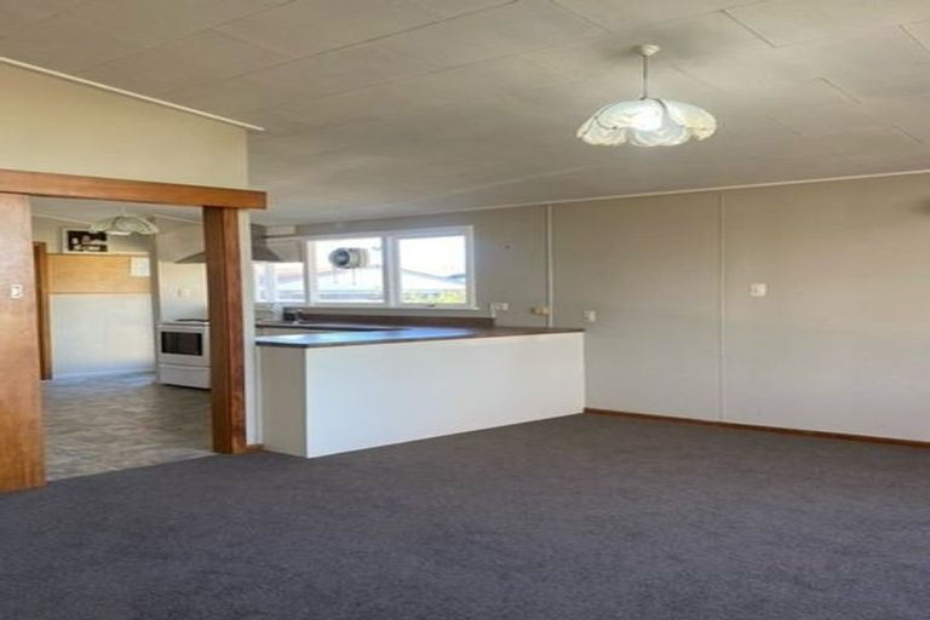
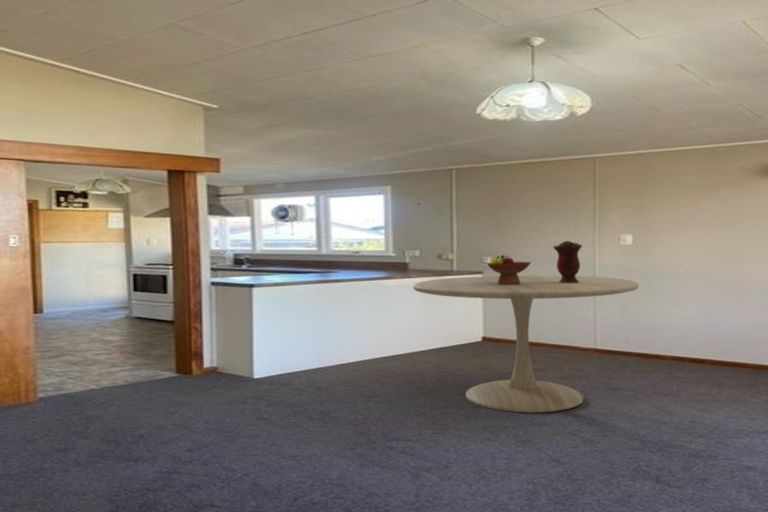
+ fruit bowl [485,254,532,285]
+ vase [552,240,583,283]
+ dining table [412,275,639,414]
